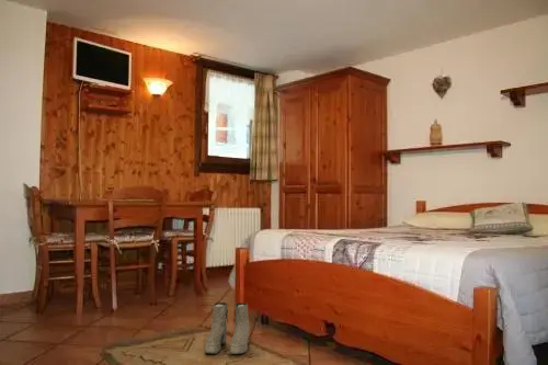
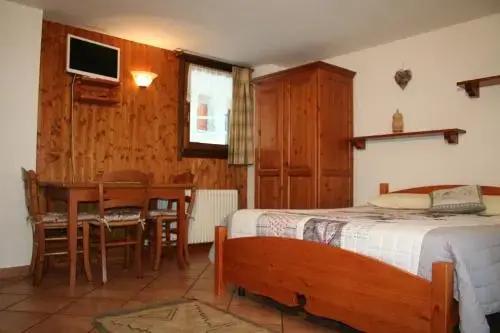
- boots [204,301,251,355]
